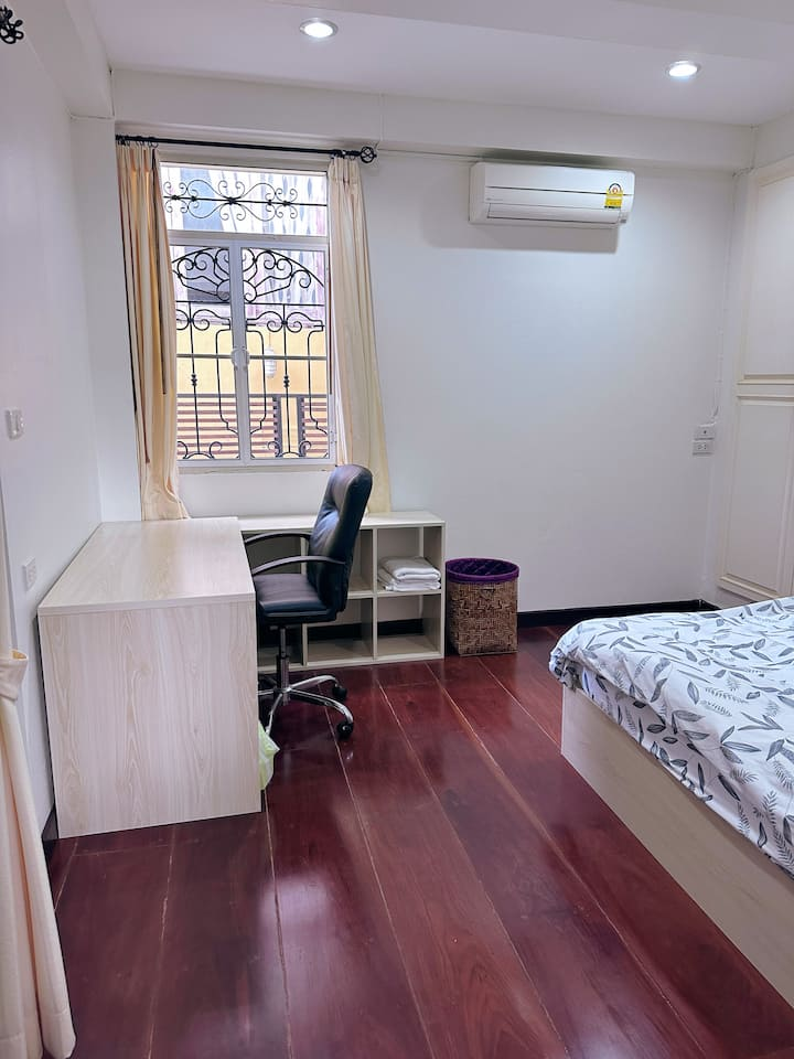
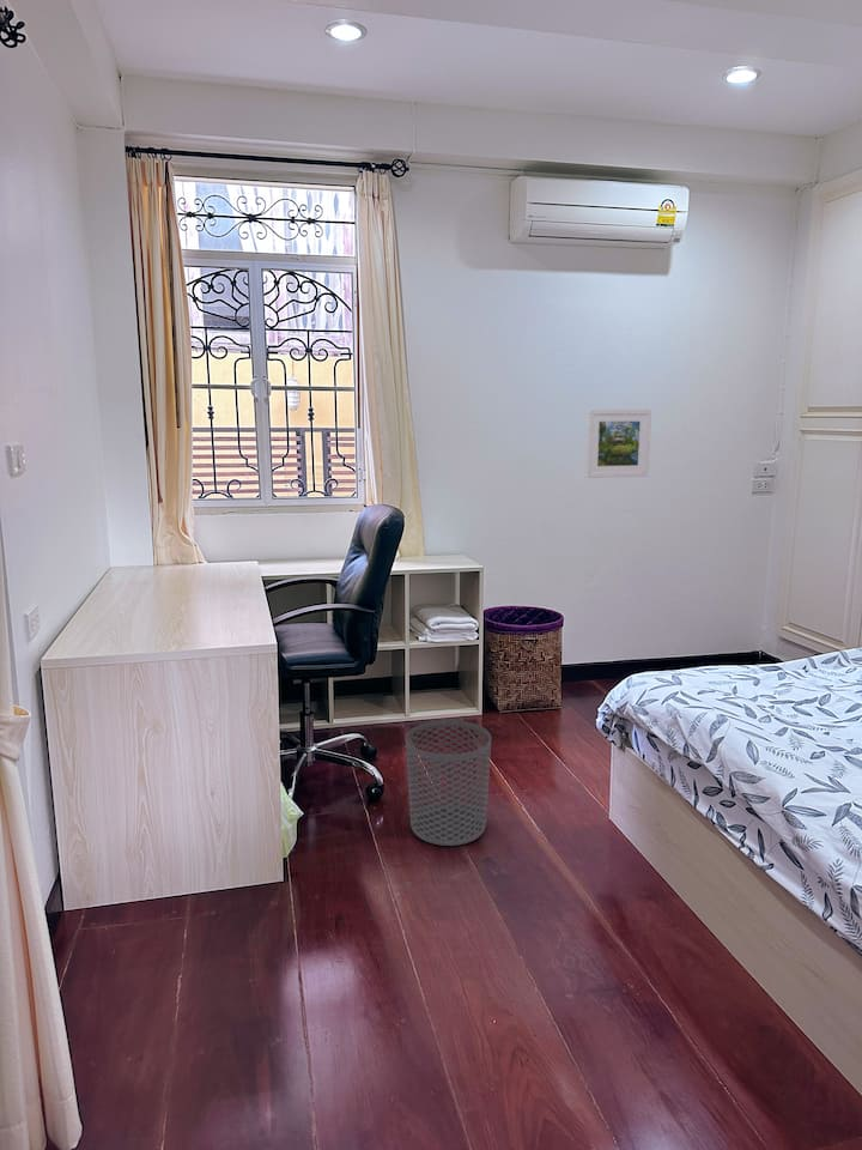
+ waste bin [405,719,492,847]
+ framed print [584,408,652,479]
